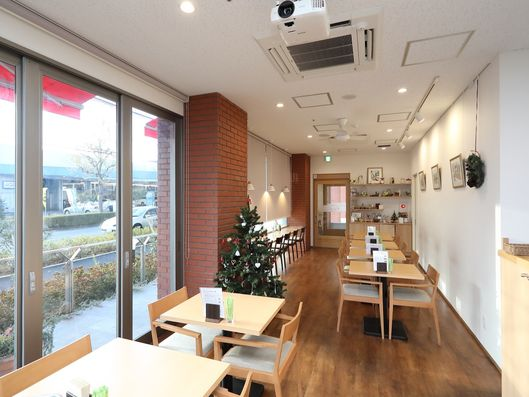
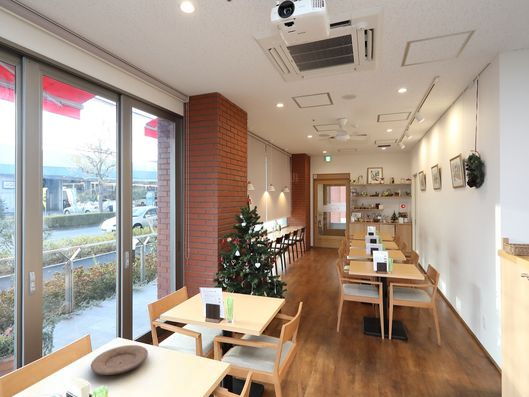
+ plate [90,344,149,376]
